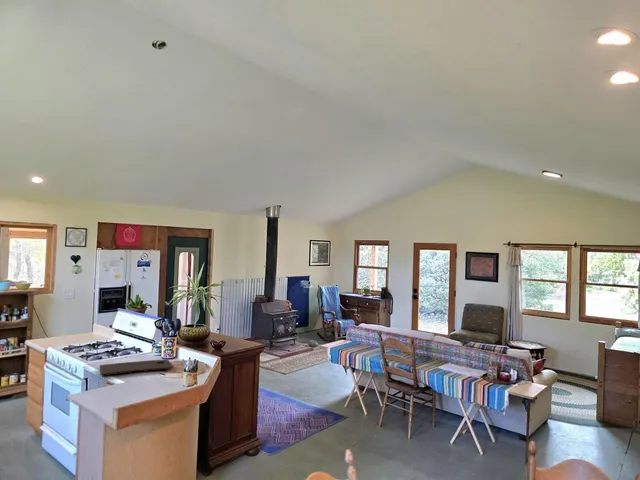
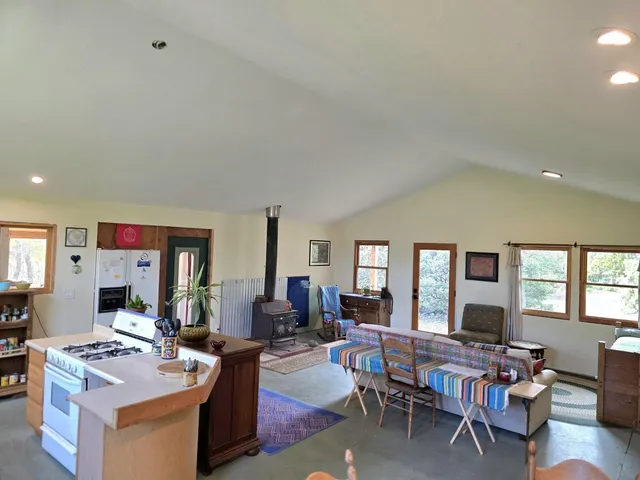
- cutting board [99,358,174,377]
